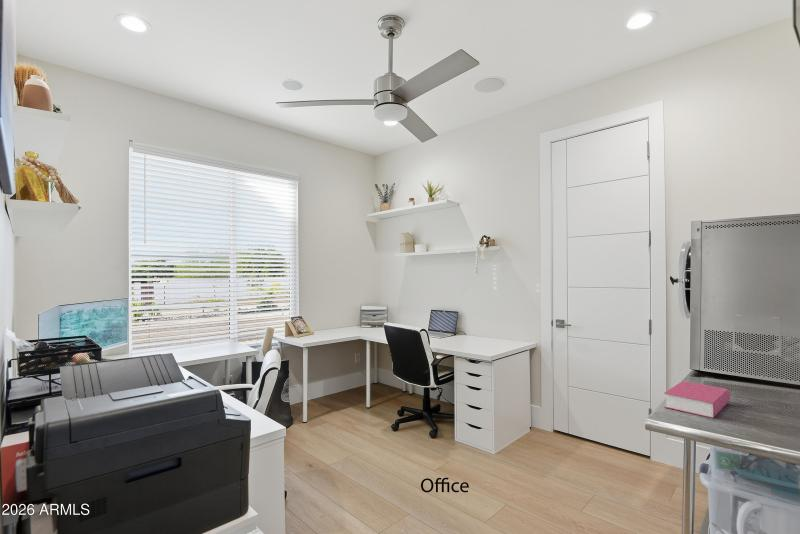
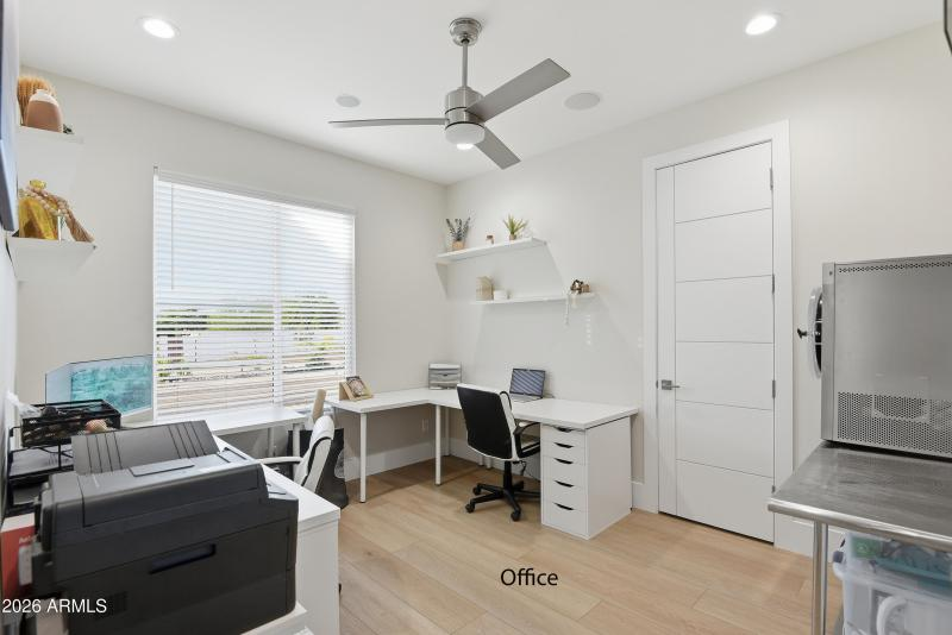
- book [663,380,731,419]
